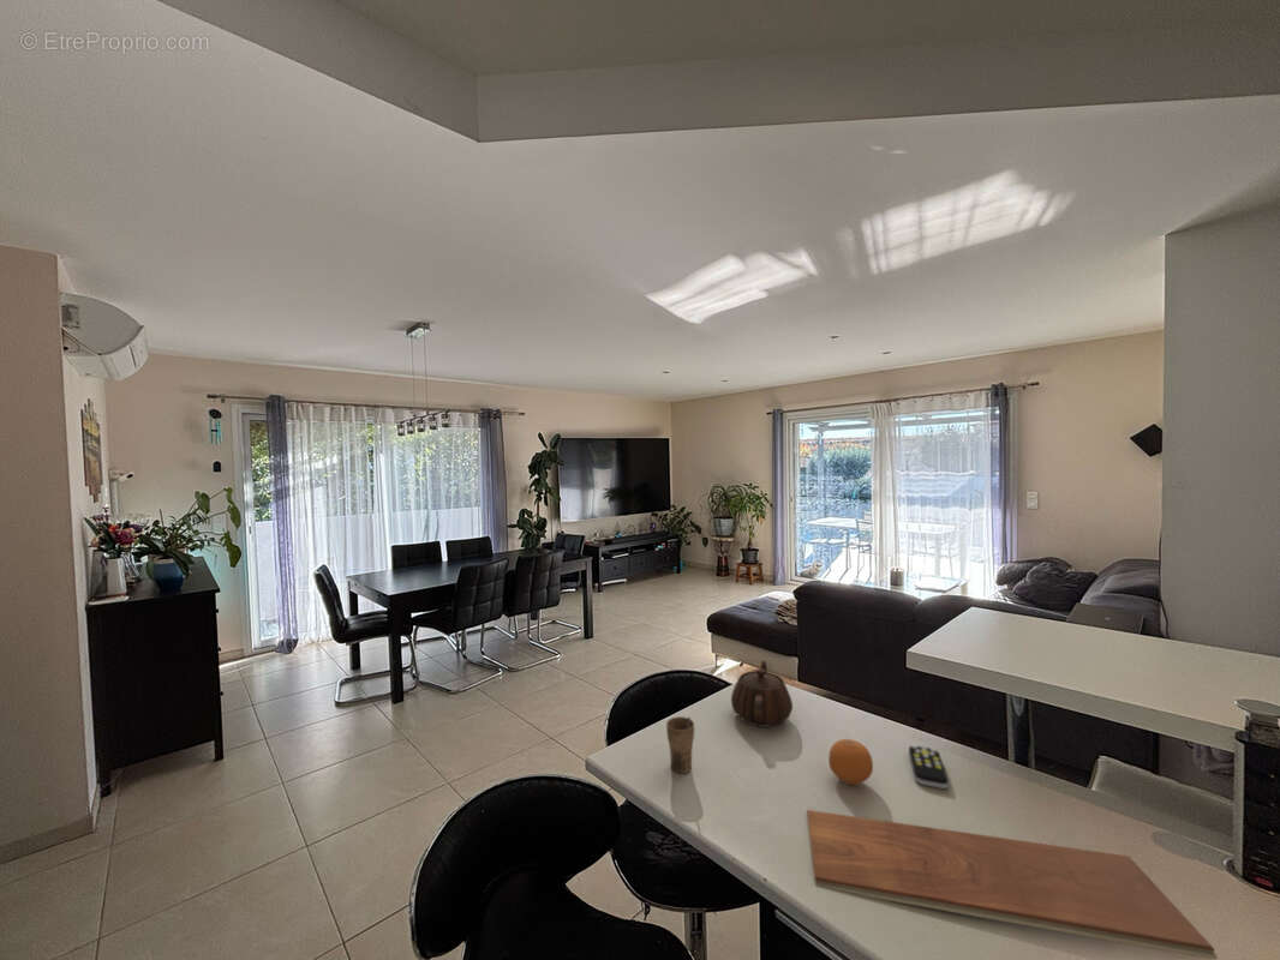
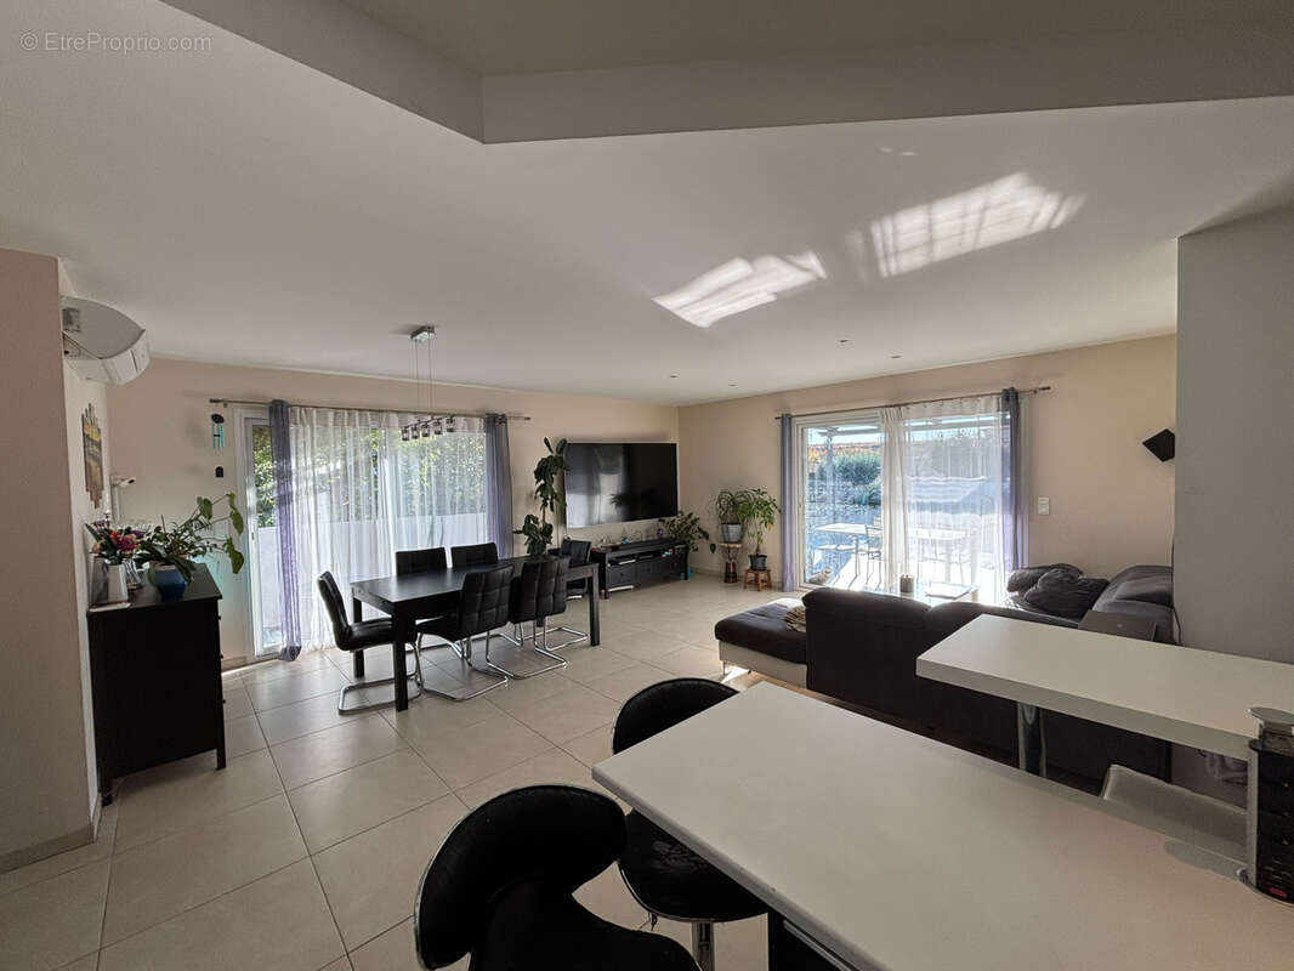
- teapot [730,659,794,728]
- cup [665,715,695,774]
- fruit [827,738,874,786]
- remote control [908,744,950,790]
- chopping board [806,809,1219,960]
